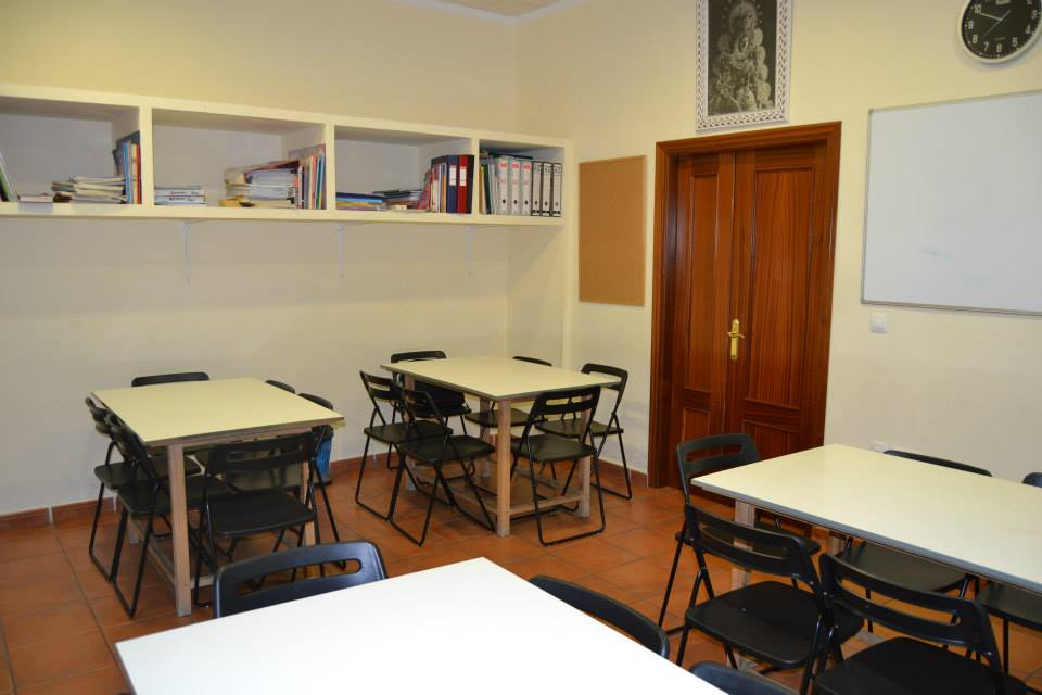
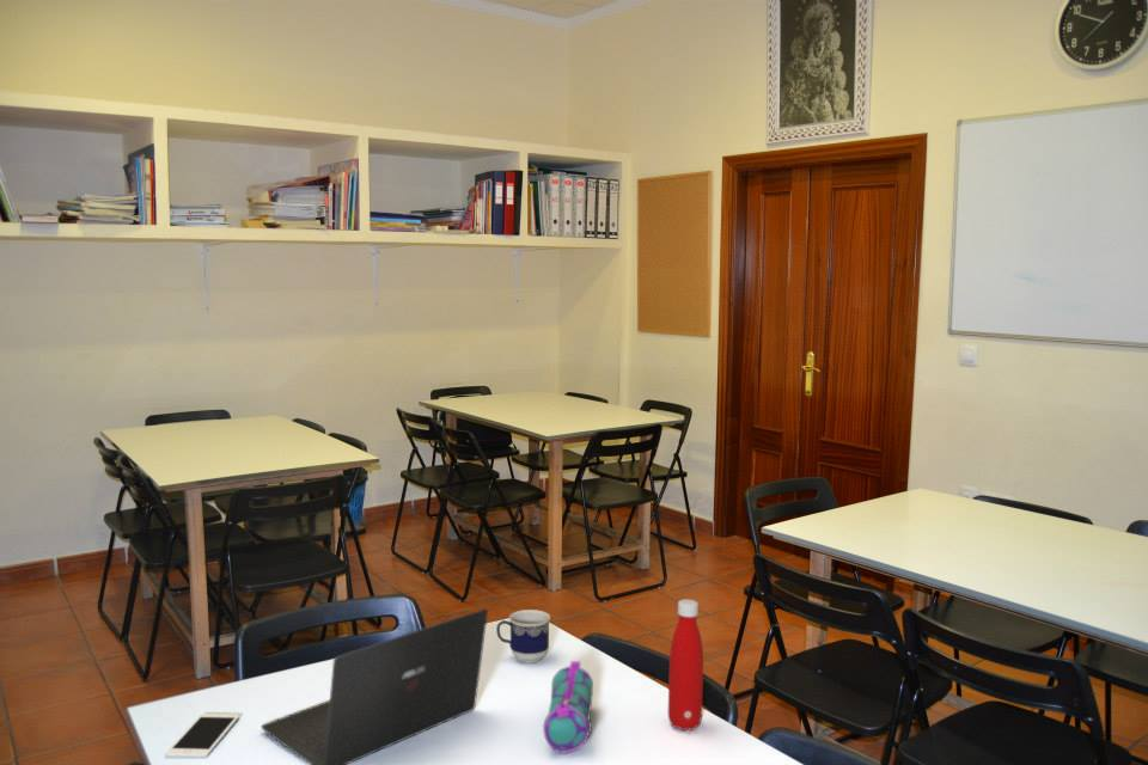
+ pencil case [542,660,594,755]
+ cell phone [164,712,240,759]
+ bottle [667,598,704,732]
+ cup [495,608,551,663]
+ laptop [261,607,489,765]
